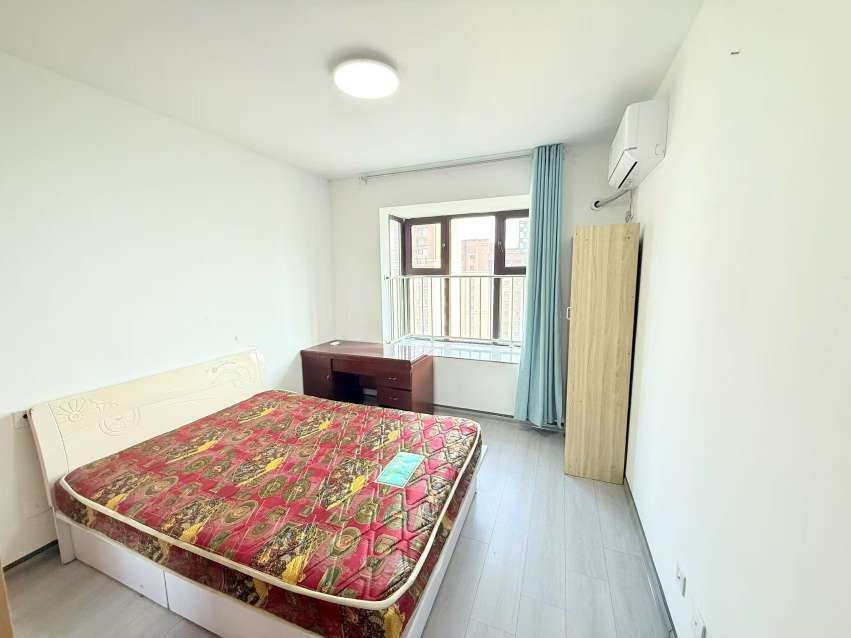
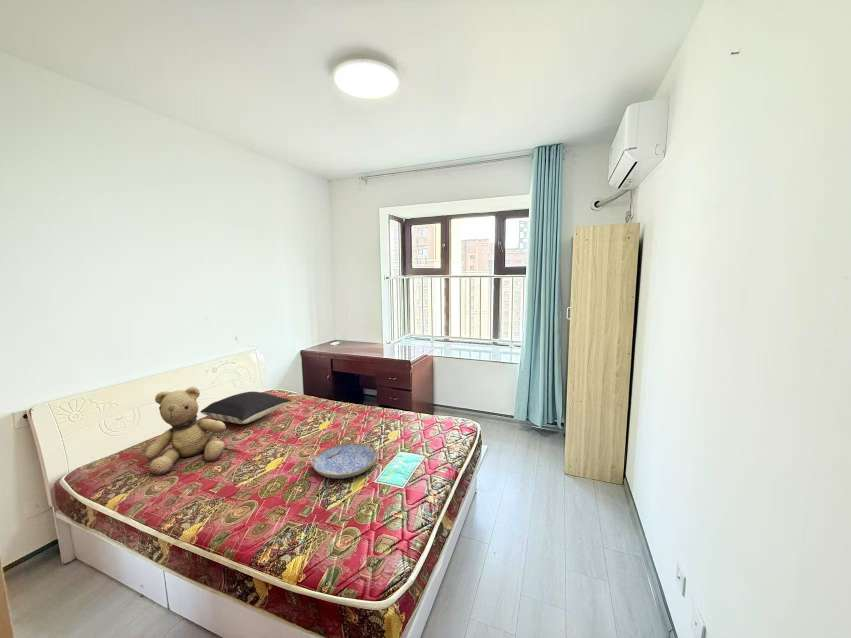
+ serving tray [309,442,379,479]
+ teddy bear [144,386,227,476]
+ pillow [199,391,293,425]
